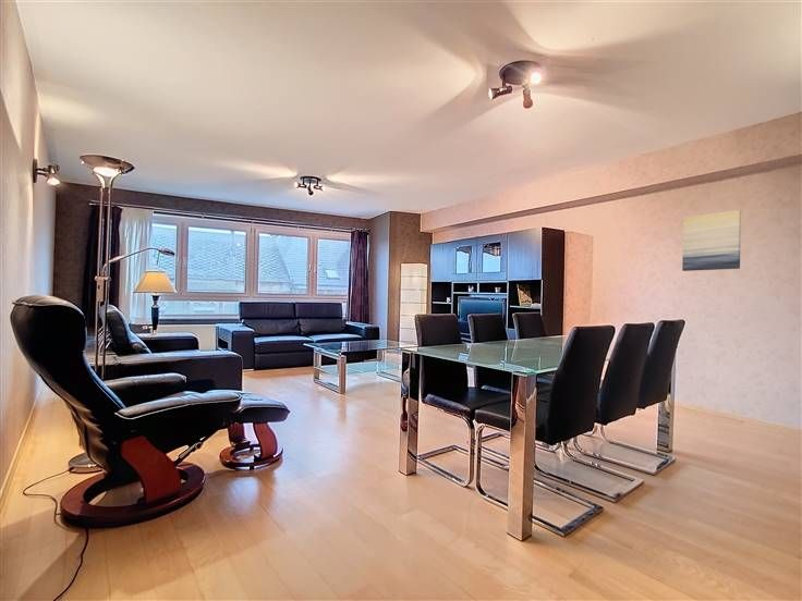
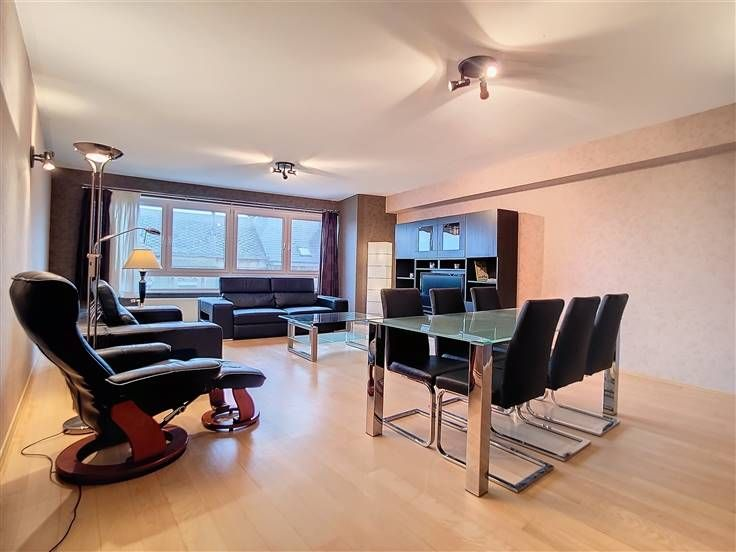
- wall art [681,209,742,272]
